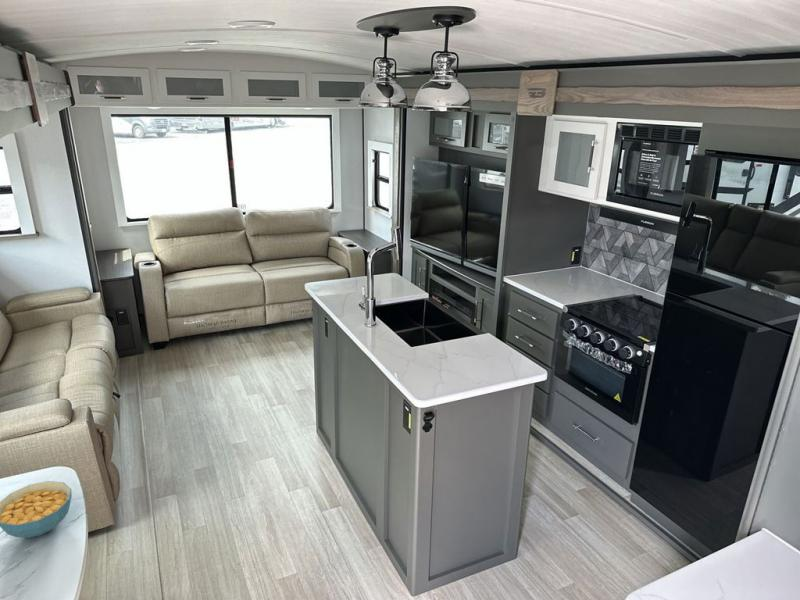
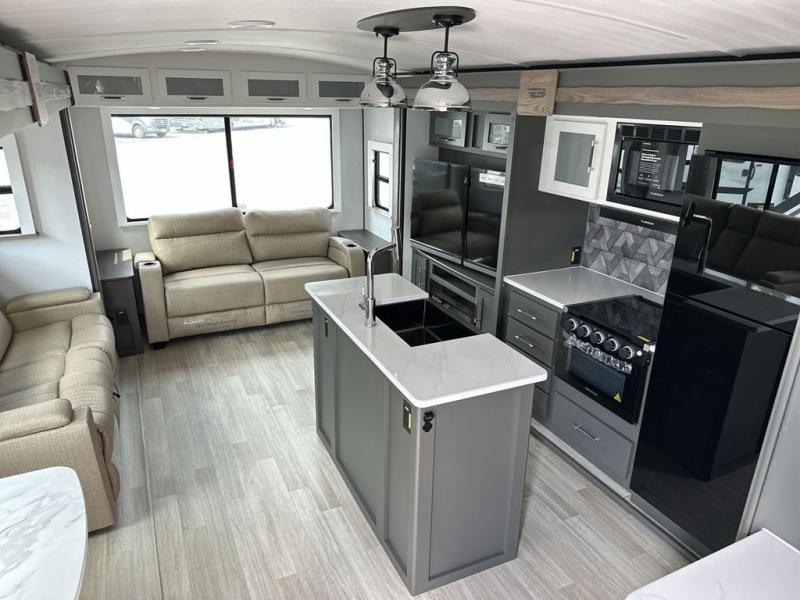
- cereal bowl [0,480,73,539]
